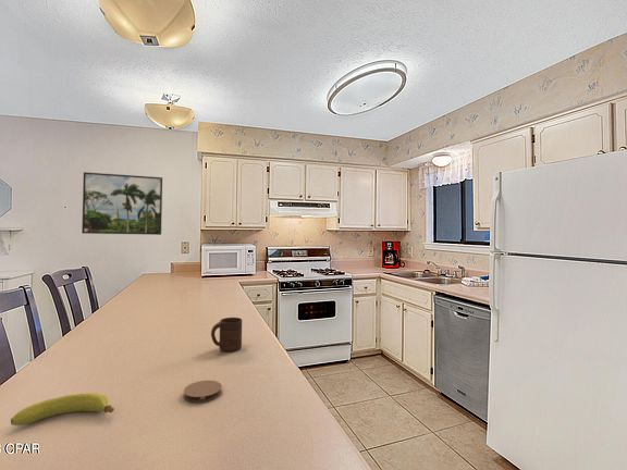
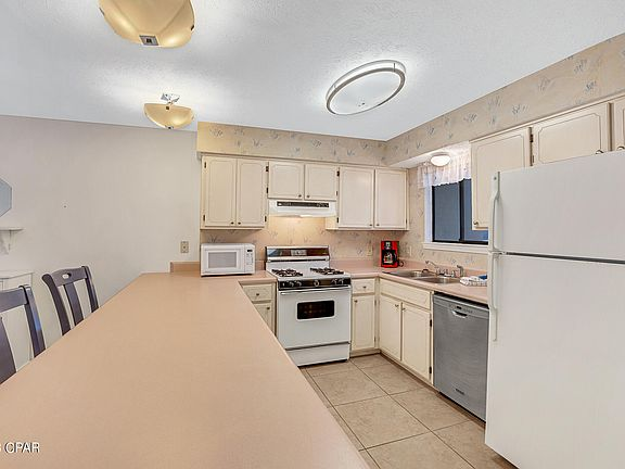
- cup [210,317,243,352]
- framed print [81,171,163,236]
- coaster [183,380,223,404]
- fruit [10,393,115,426]
